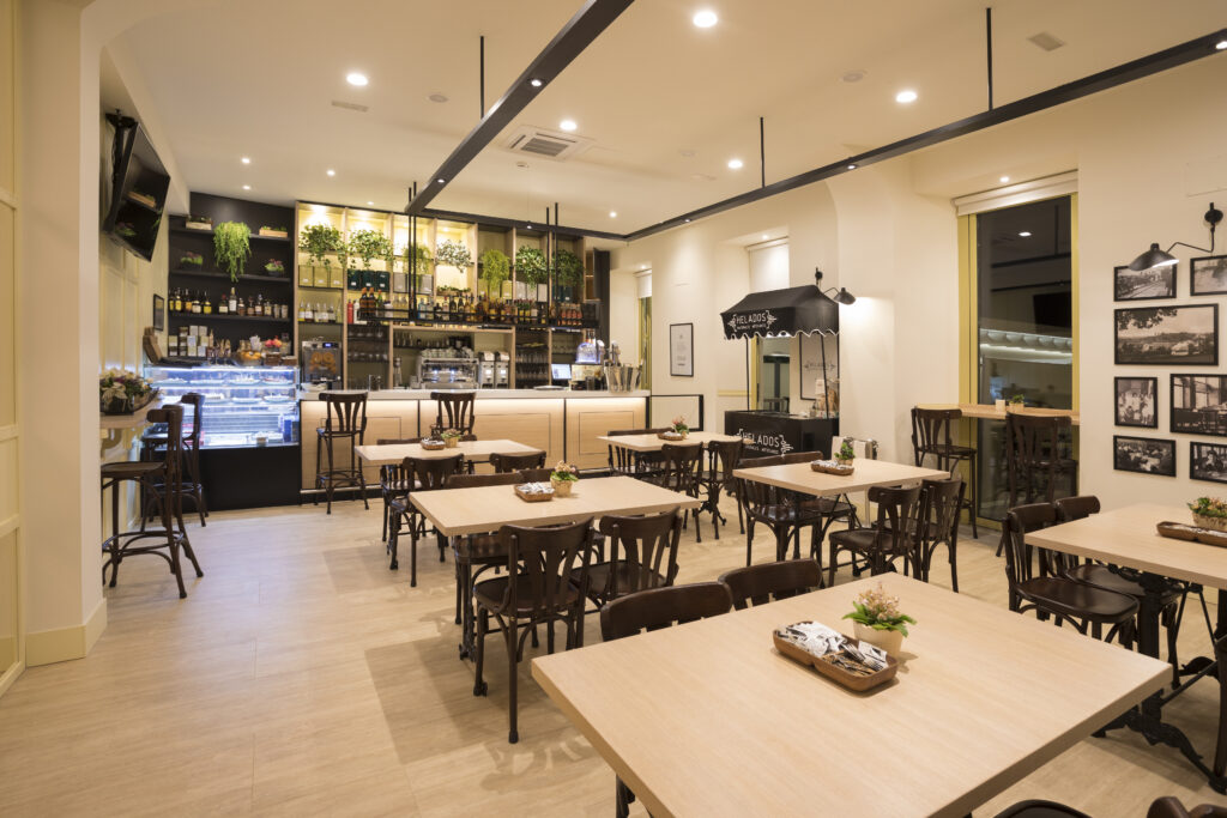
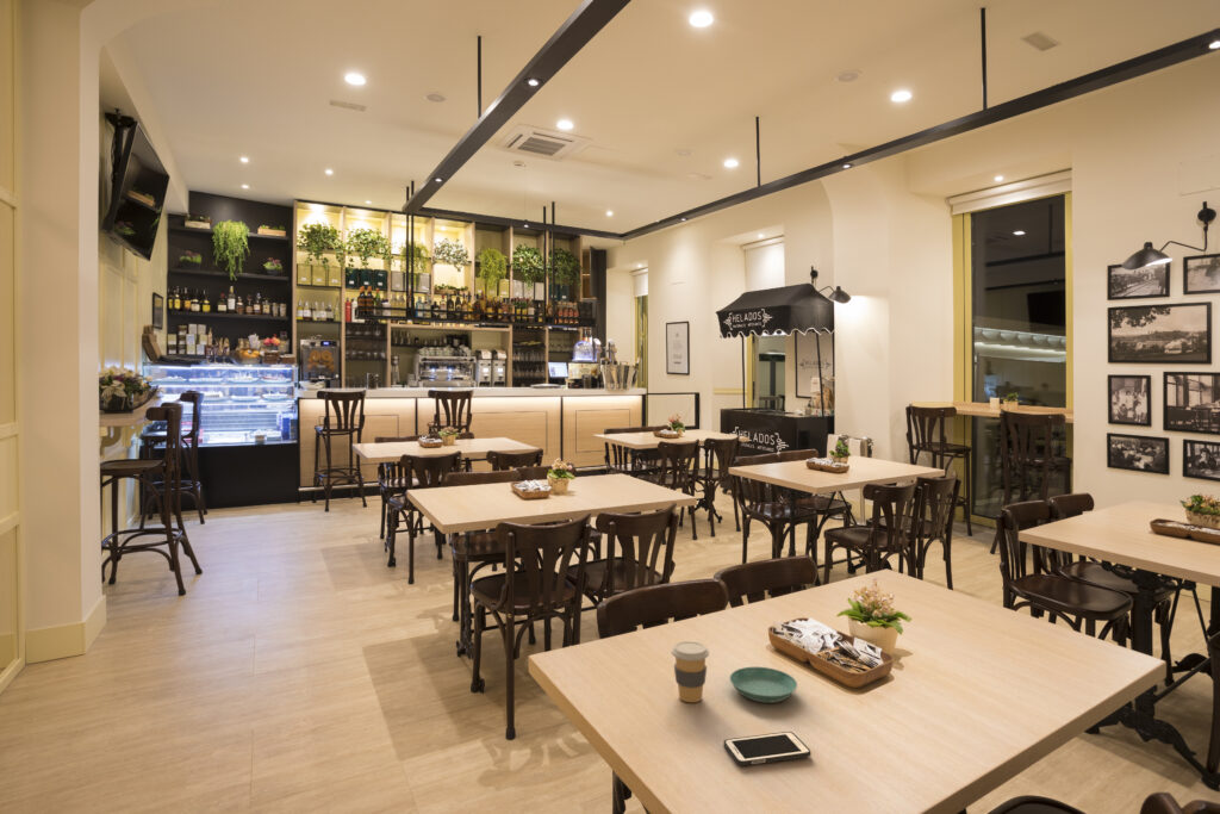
+ coffee cup [671,640,710,703]
+ cell phone [723,731,811,766]
+ saucer [729,666,798,704]
